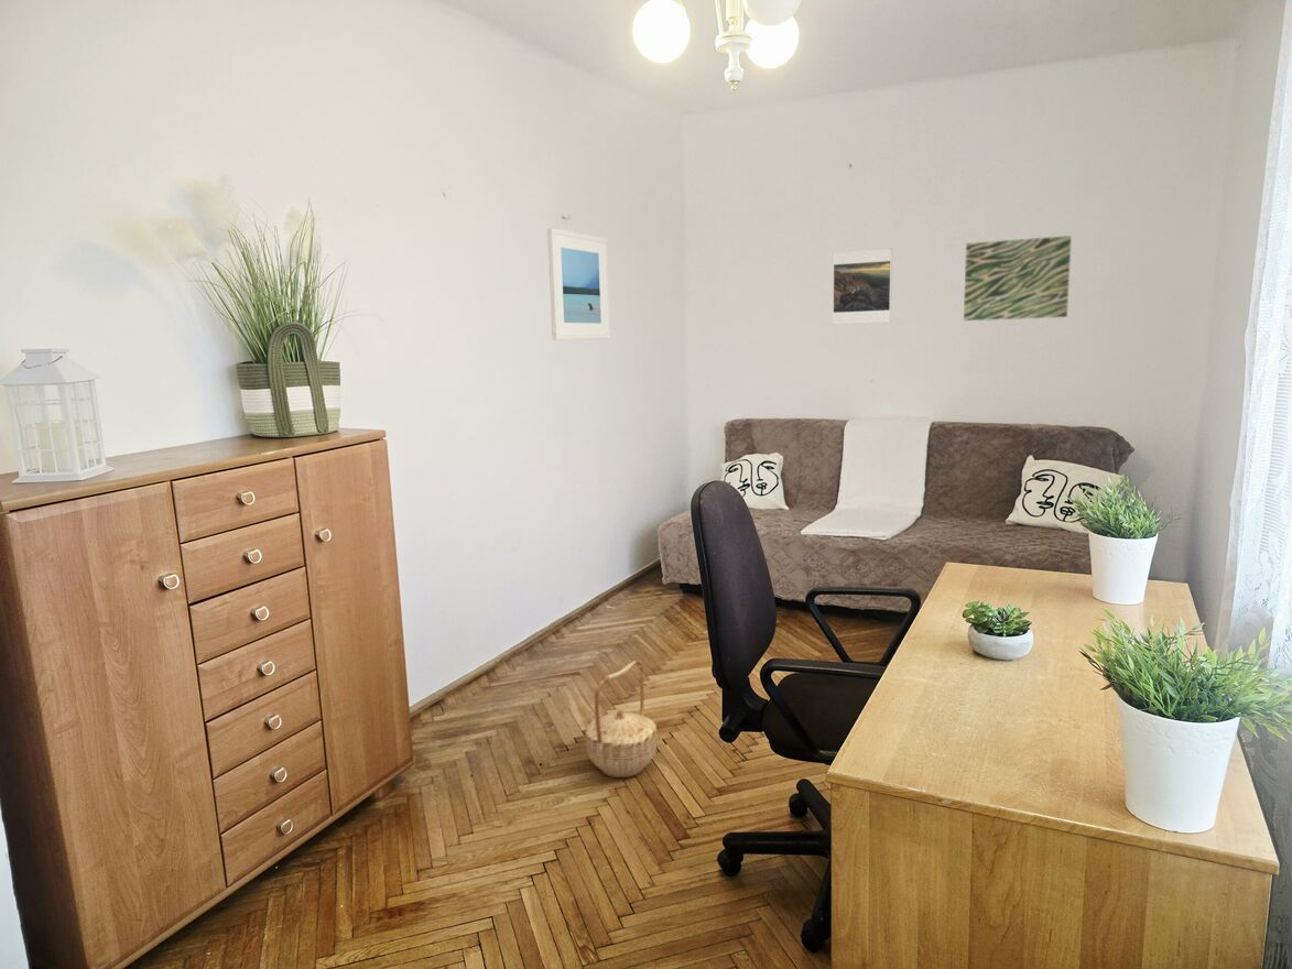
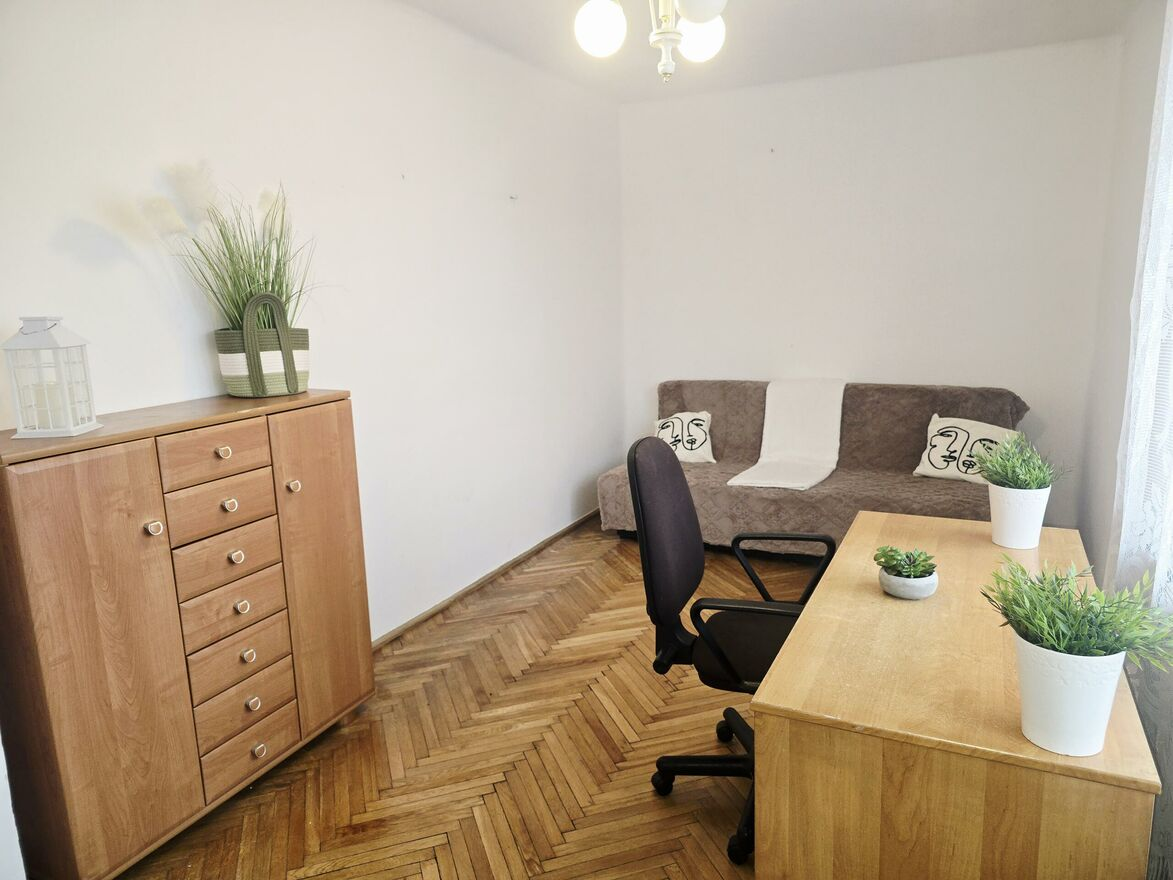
- wall art [963,235,1073,322]
- basket [585,660,659,779]
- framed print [546,227,611,341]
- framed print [832,248,893,326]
